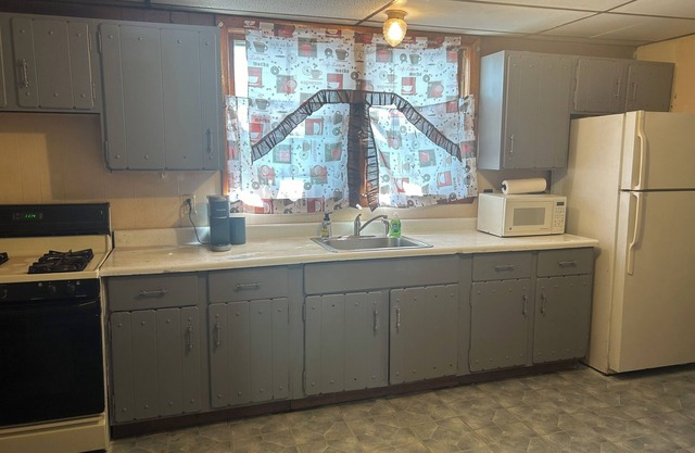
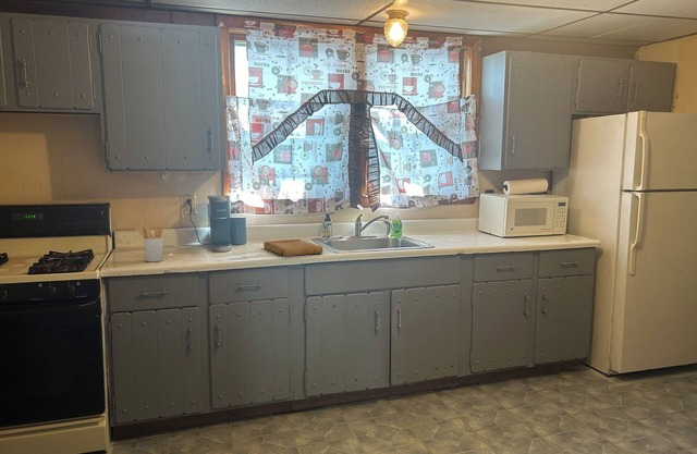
+ utensil holder [135,225,164,263]
+ cutting board [262,238,323,258]
